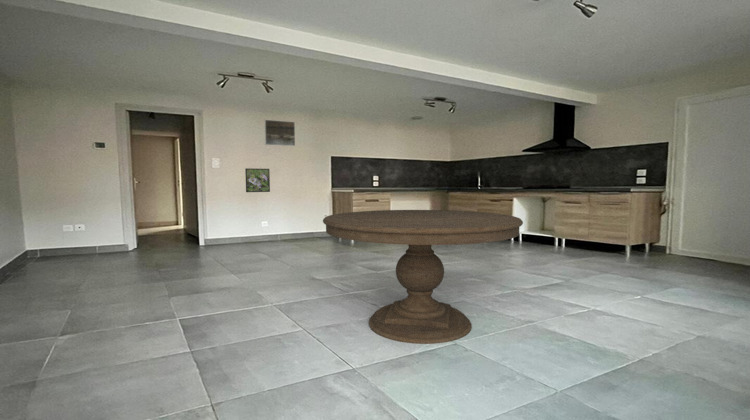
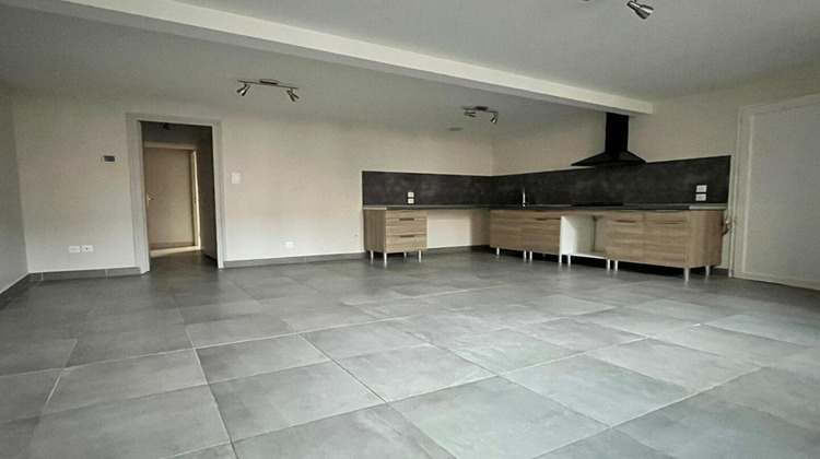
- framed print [263,119,296,147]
- dining table [322,209,524,345]
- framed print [244,167,271,193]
